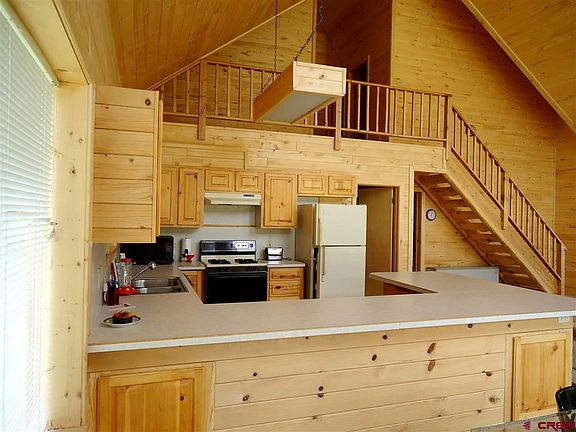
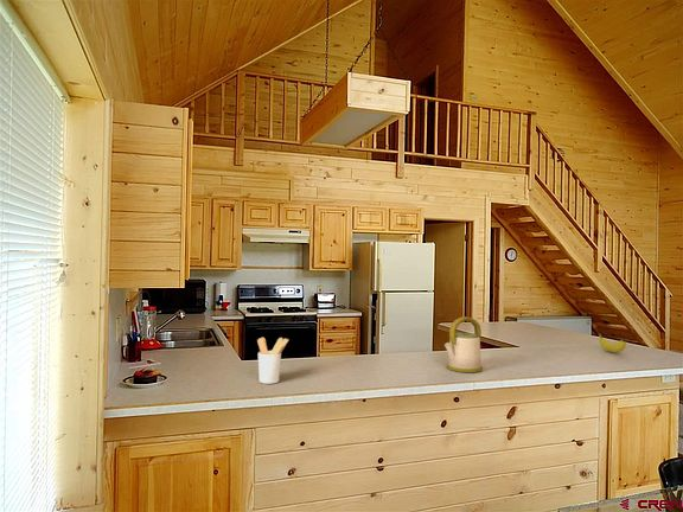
+ kettle [443,315,484,373]
+ utensil holder [256,337,289,385]
+ fruit [596,332,627,353]
